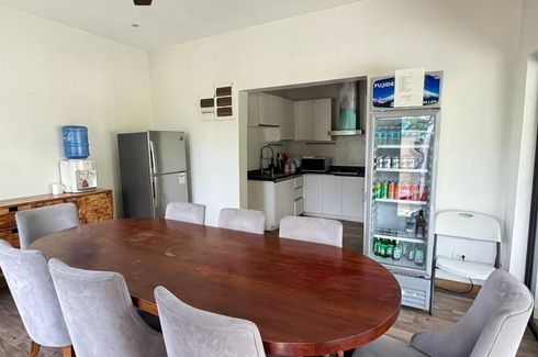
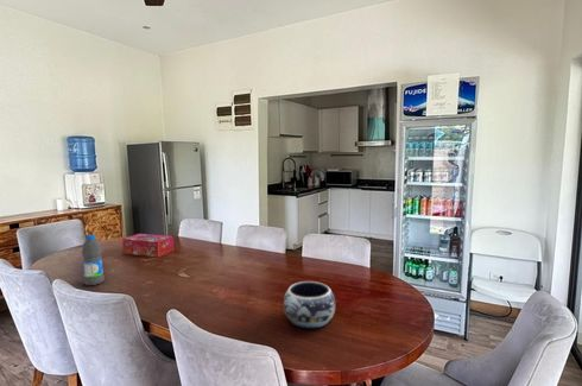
+ water bottle [81,234,106,286]
+ tissue box [121,233,175,258]
+ decorative bowl [283,280,336,330]
